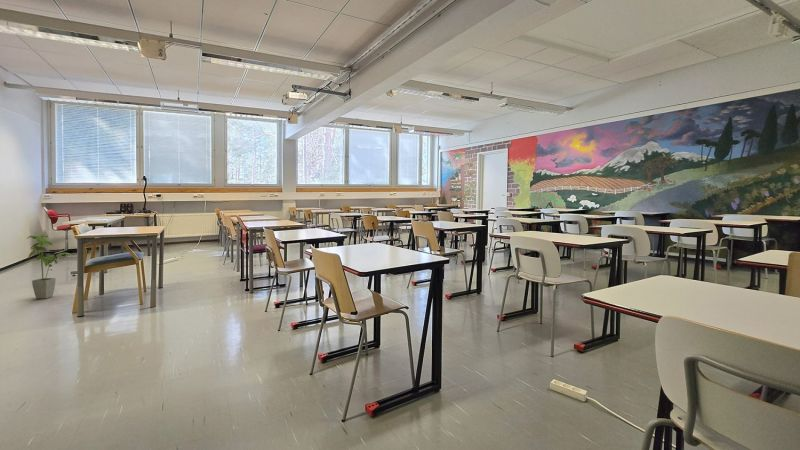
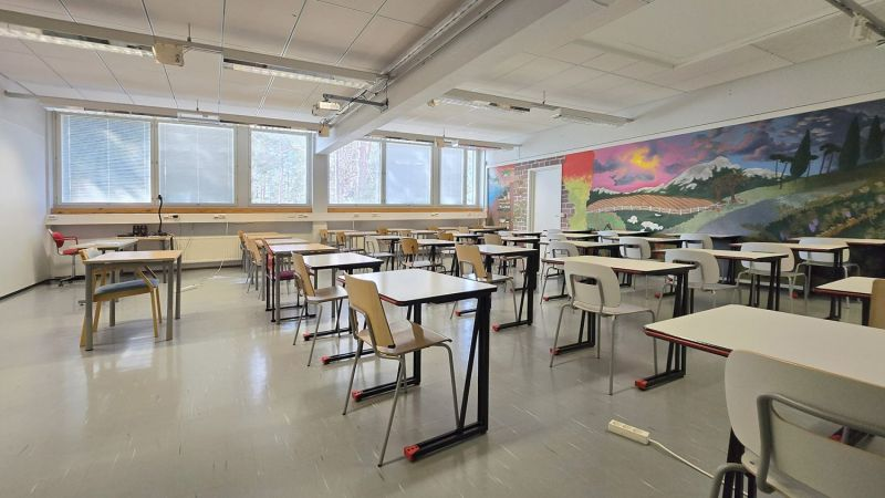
- house plant [26,234,72,300]
